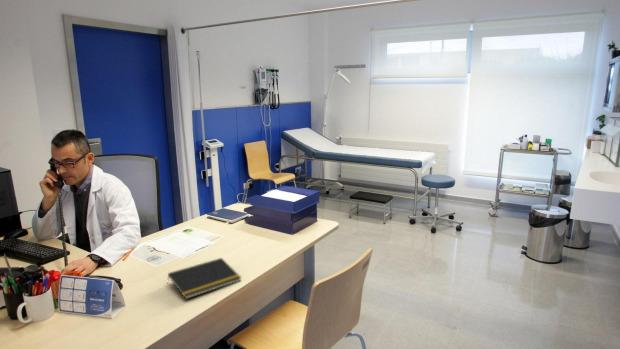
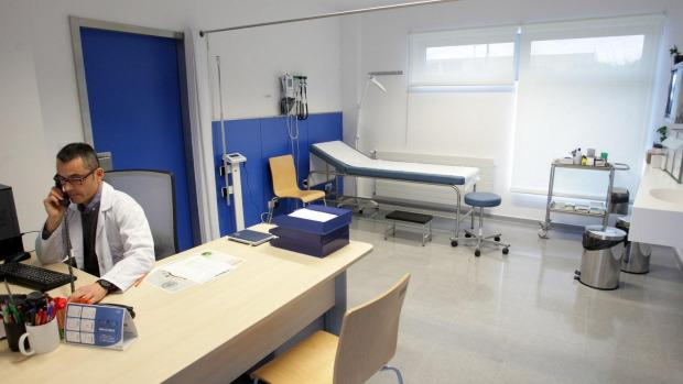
- notepad [166,257,242,300]
